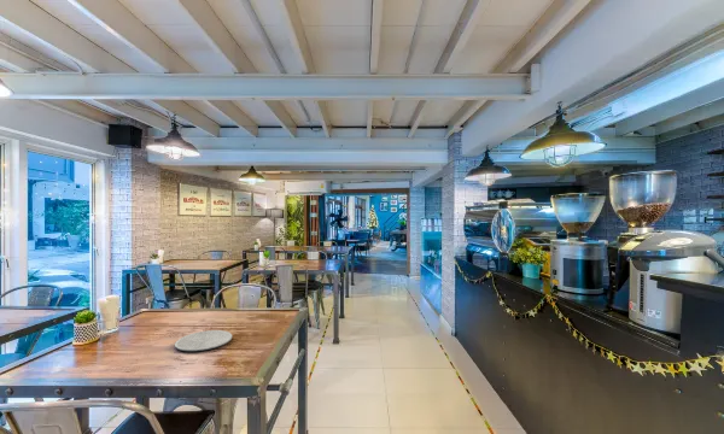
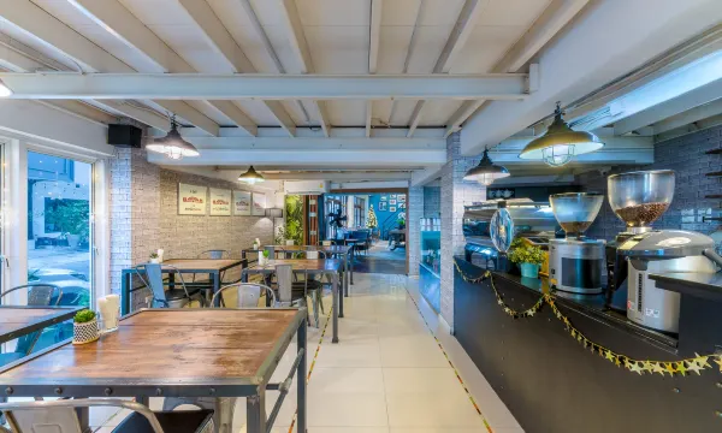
- plate [174,329,233,352]
